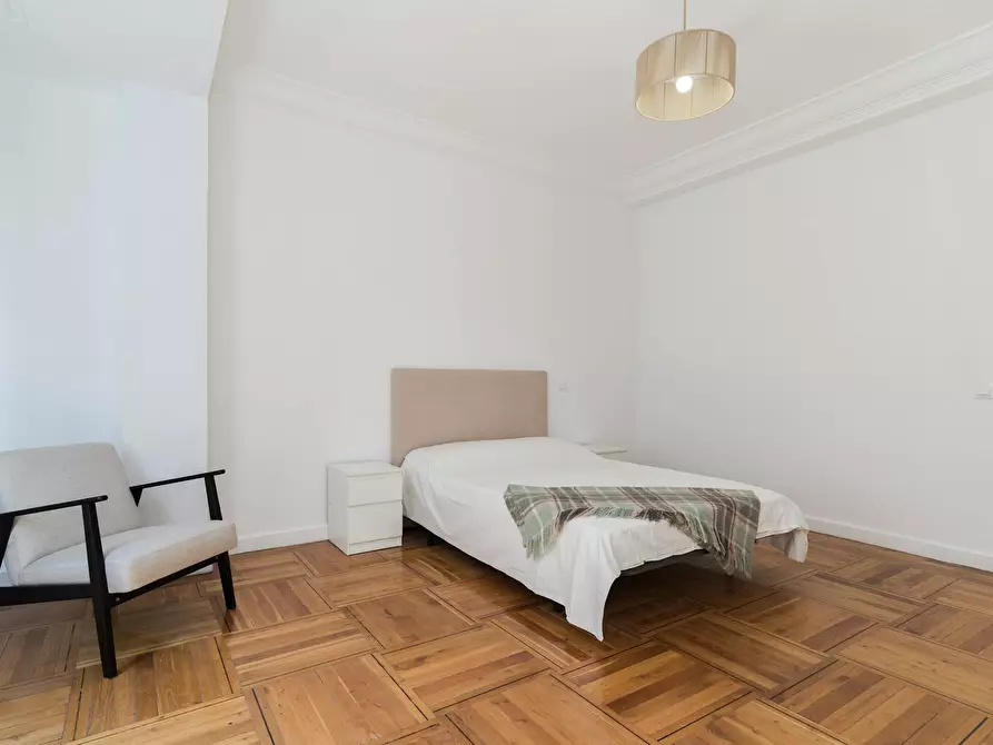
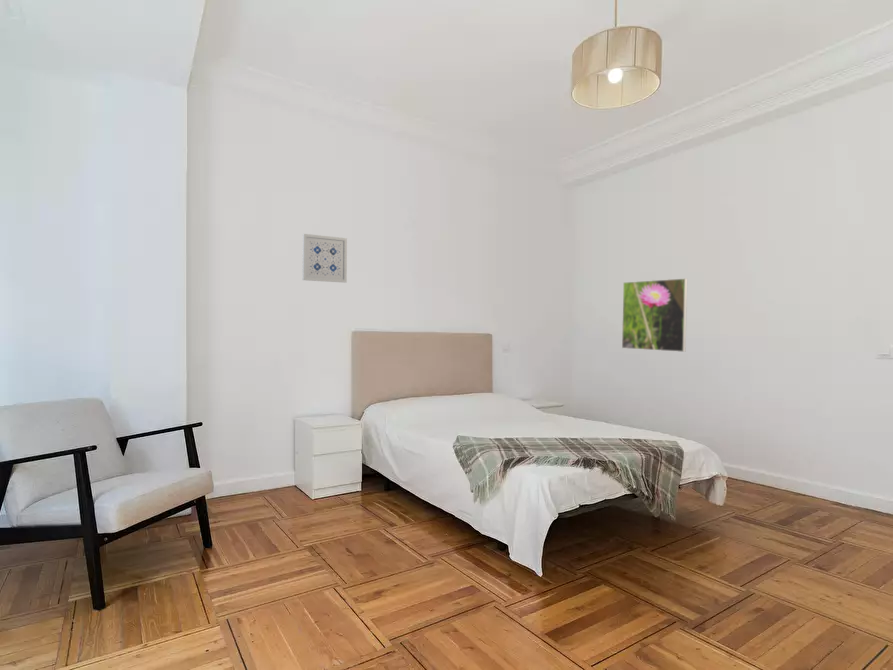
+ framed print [621,277,688,353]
+ wall art [301,233,348,284]
